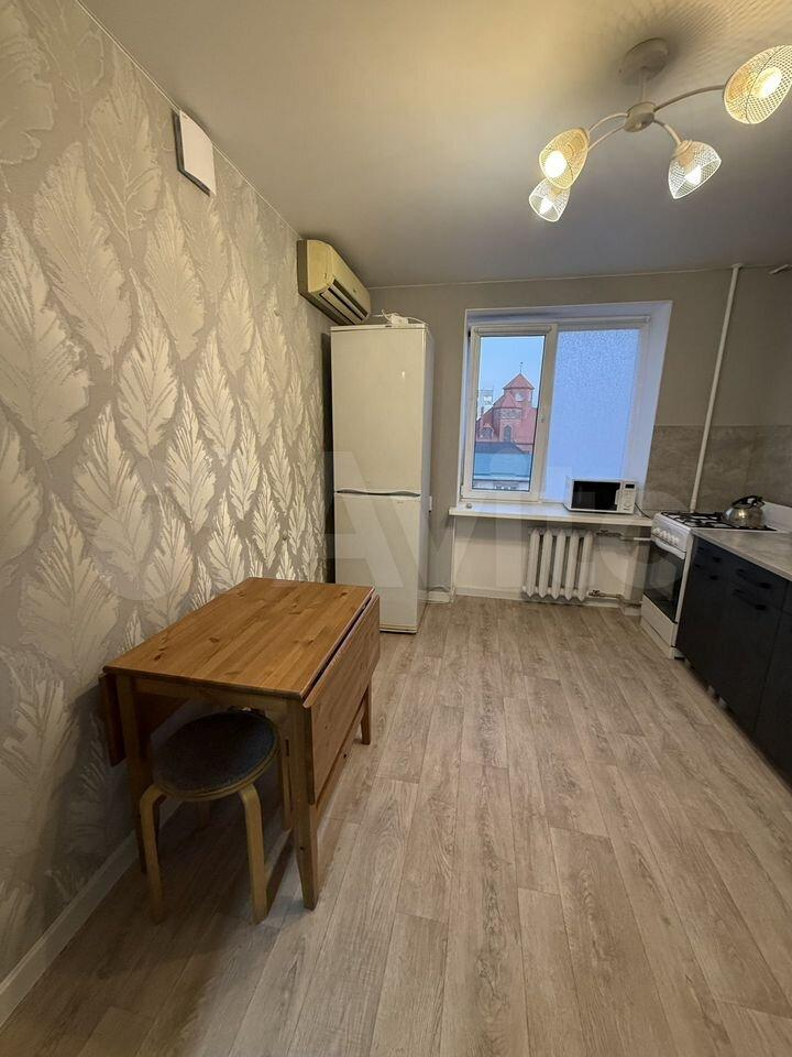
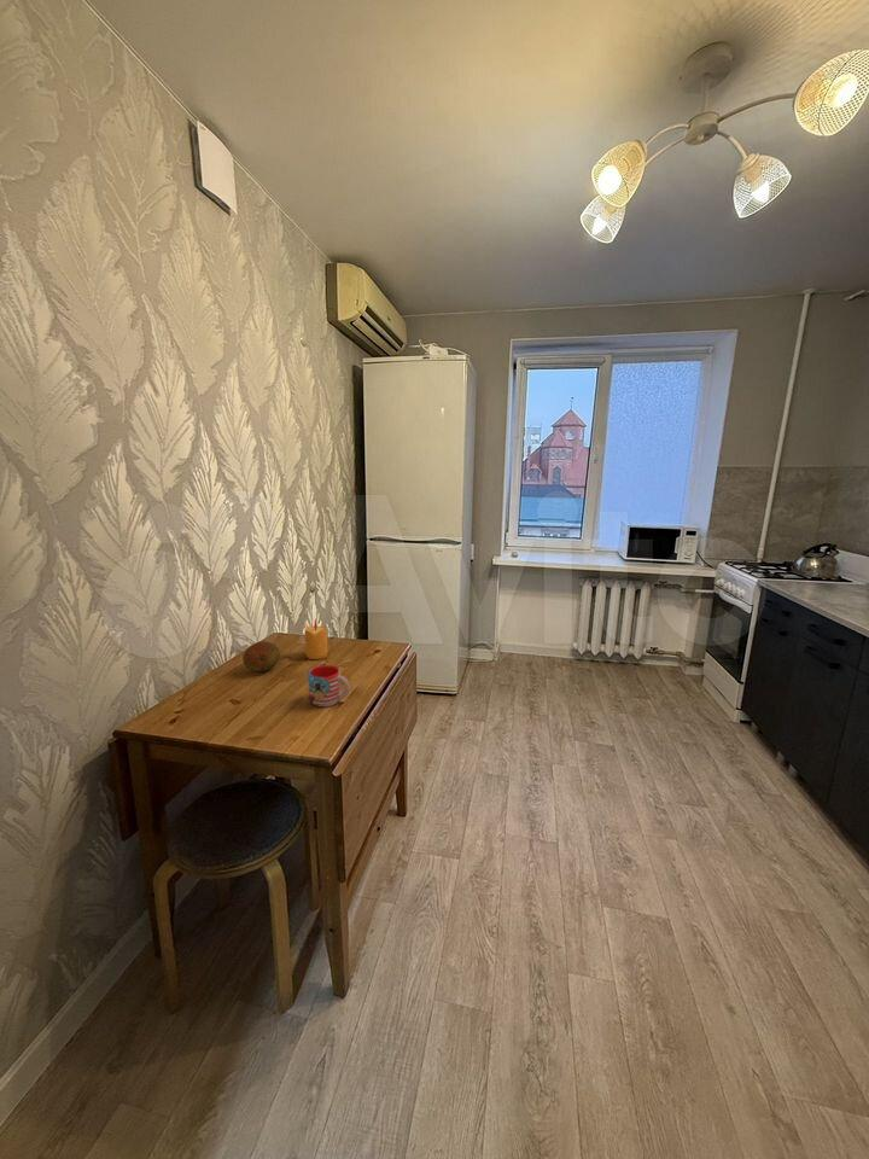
+ mug [307,664,351,707]
+ fruit [241,640,281,672]
+ candle [303,617,329,660]
